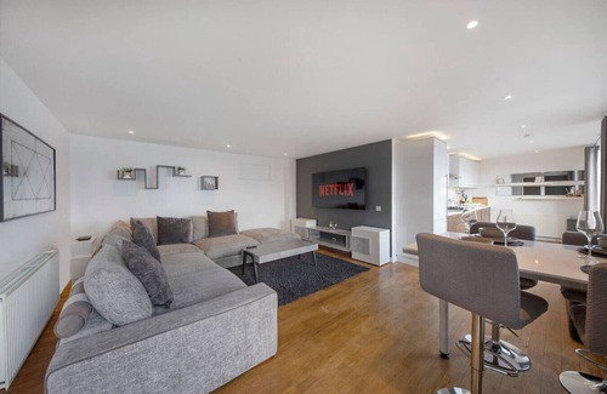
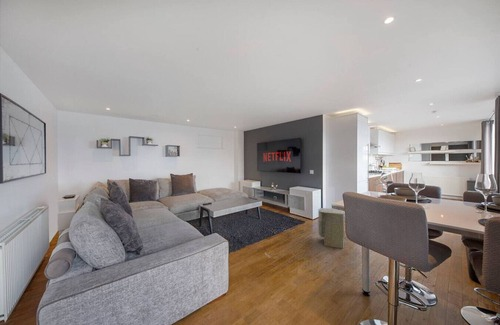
+ air purifier [317,207,346,249]
